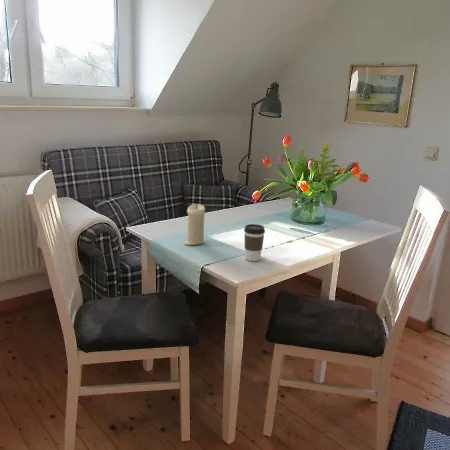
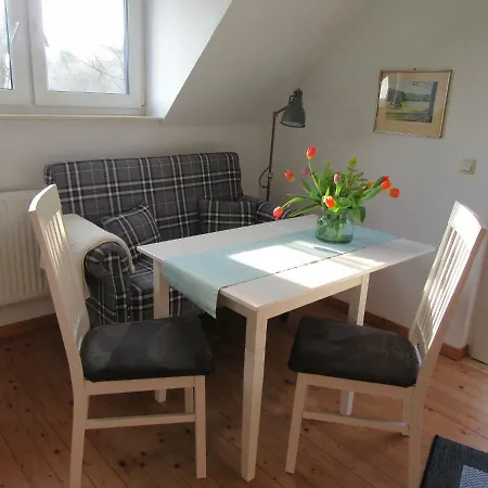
- candle [183,203,206,246]
- coffee cup [243,223,266,262]
